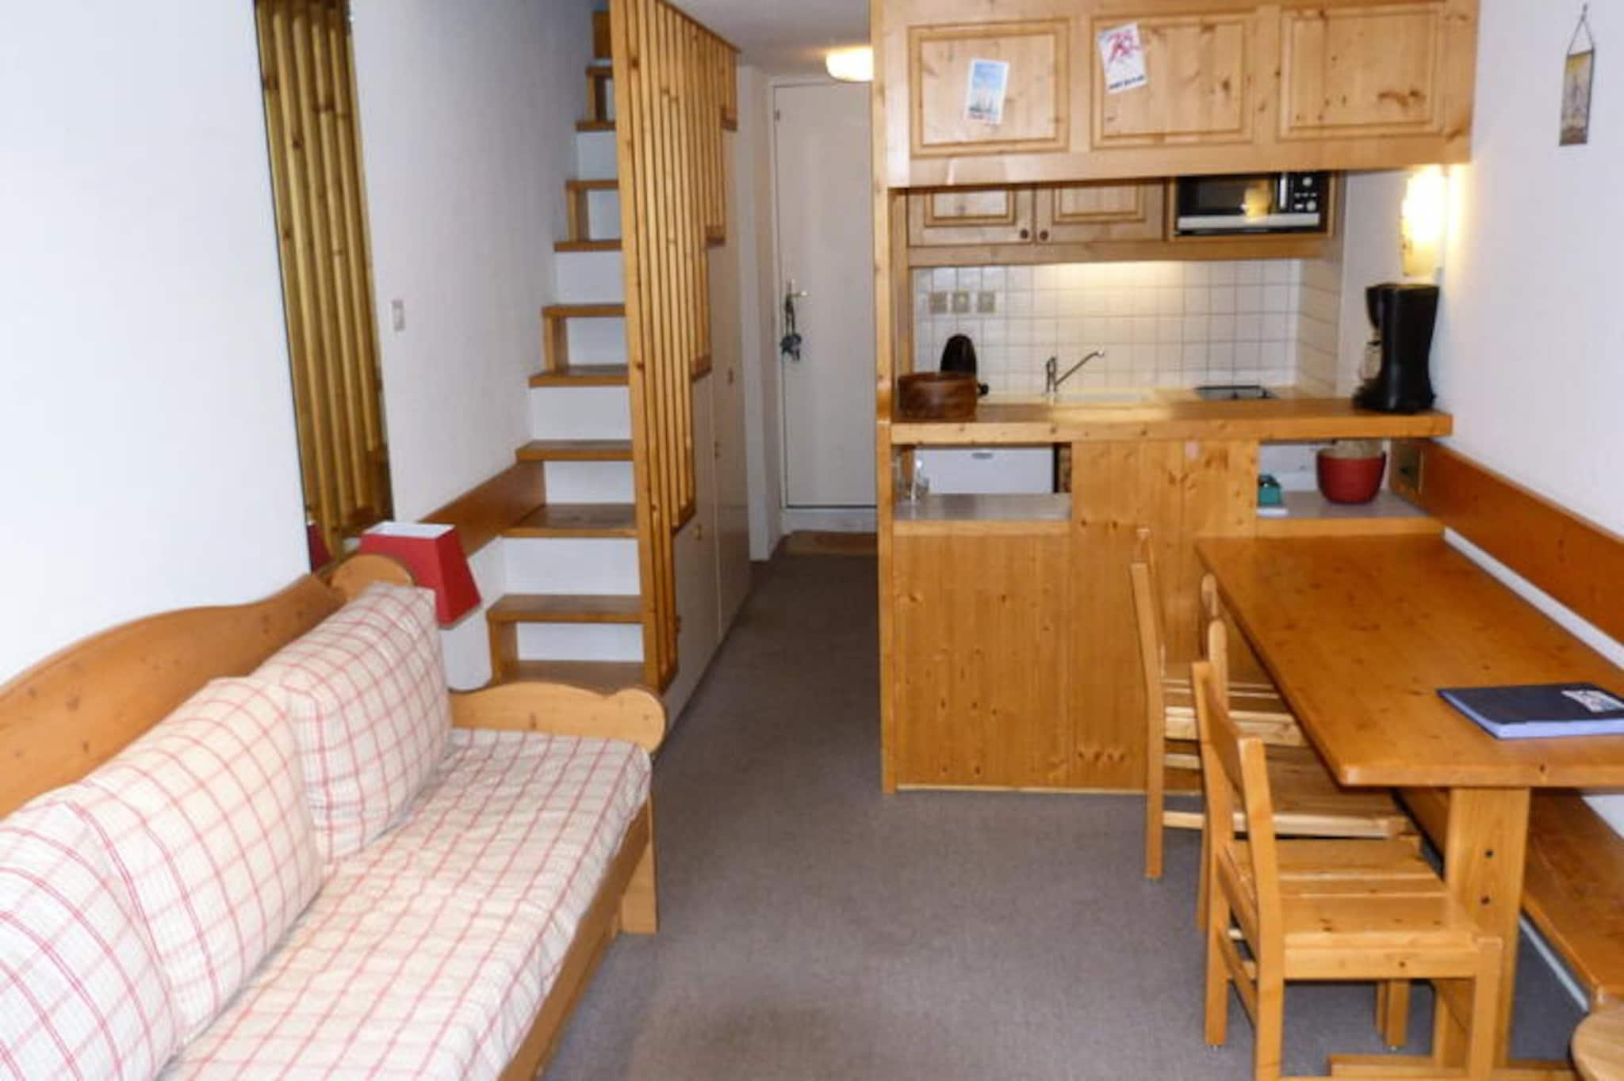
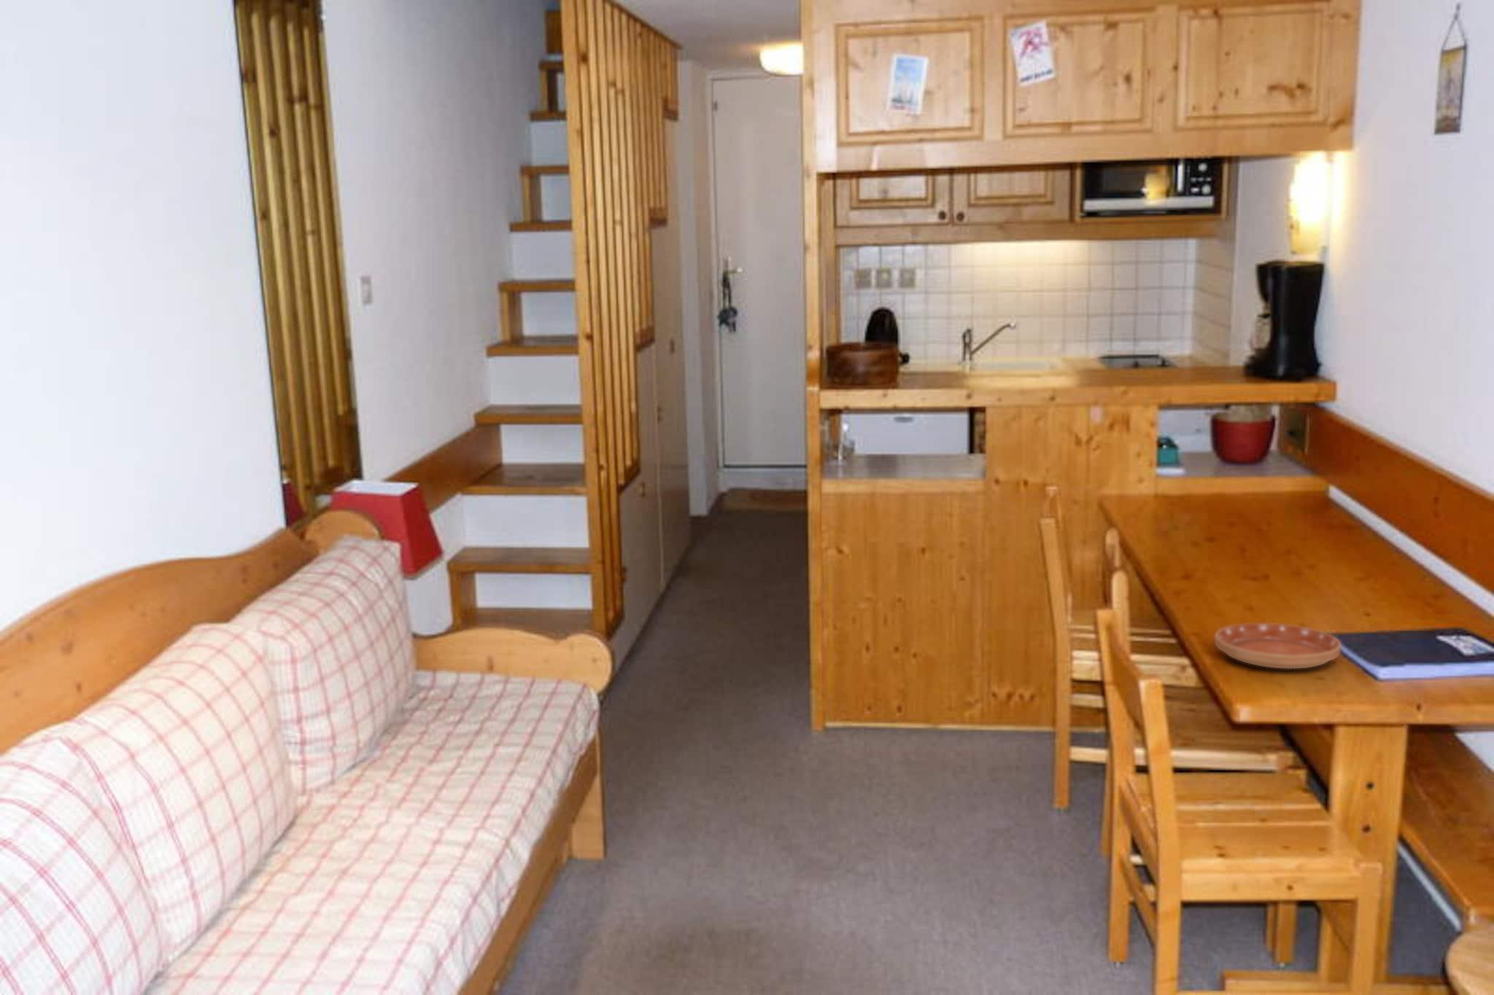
+ saucer [1214,623,1342,670]
